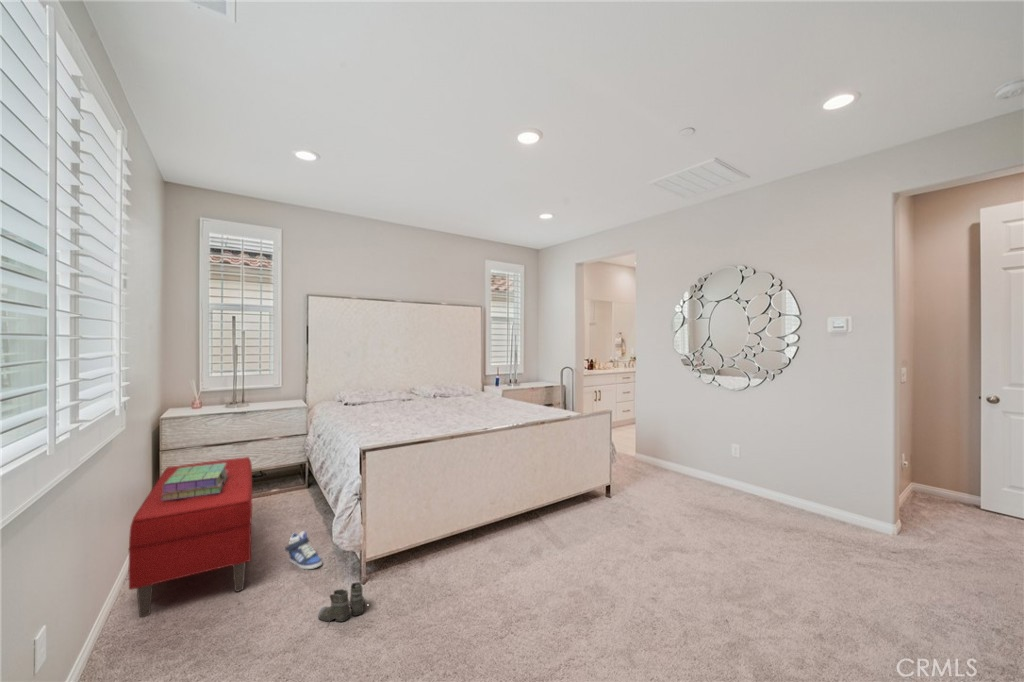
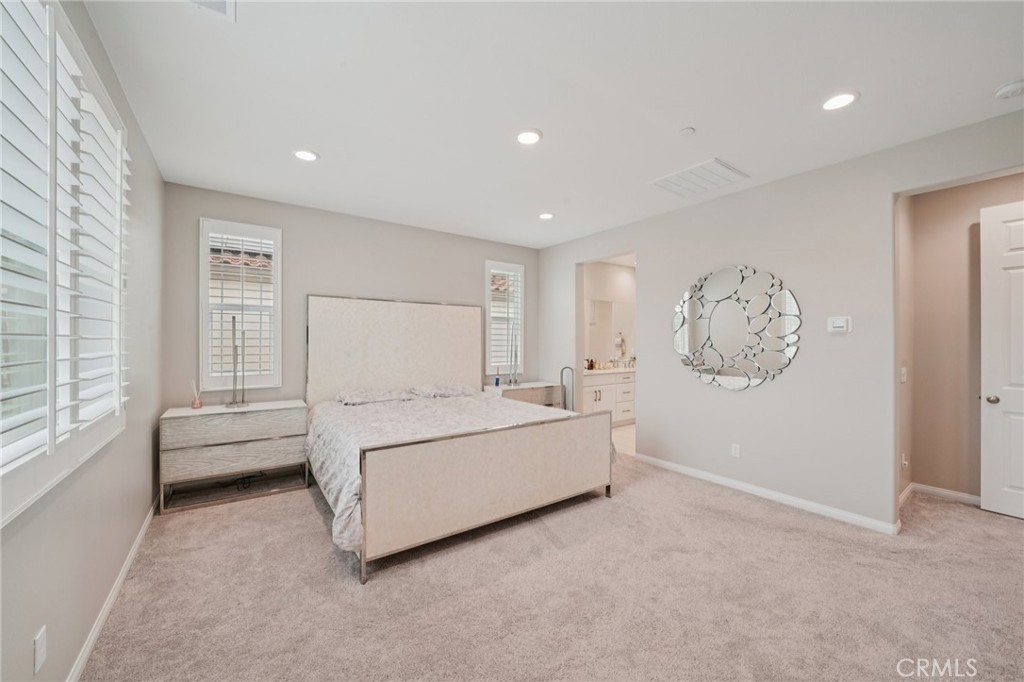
- bench [127,456,253,618]
- sneaker [284,530,323,570]
- boots [317,580,373,629]
- stack of books [161,463,228,501]
